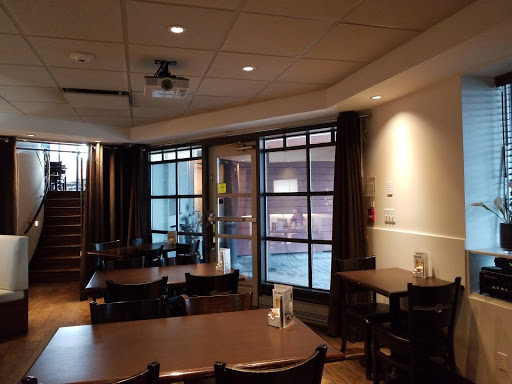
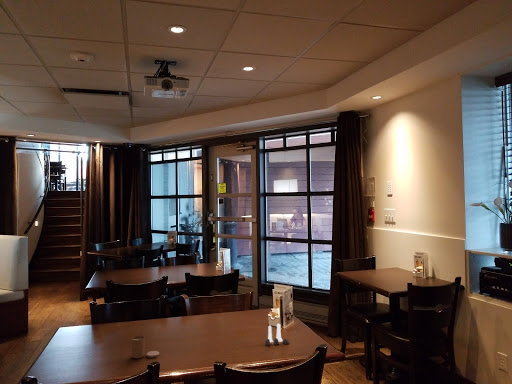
+ candle [130,335,160,359]
+ salt and pepper shaker set [264,323,290,347]
